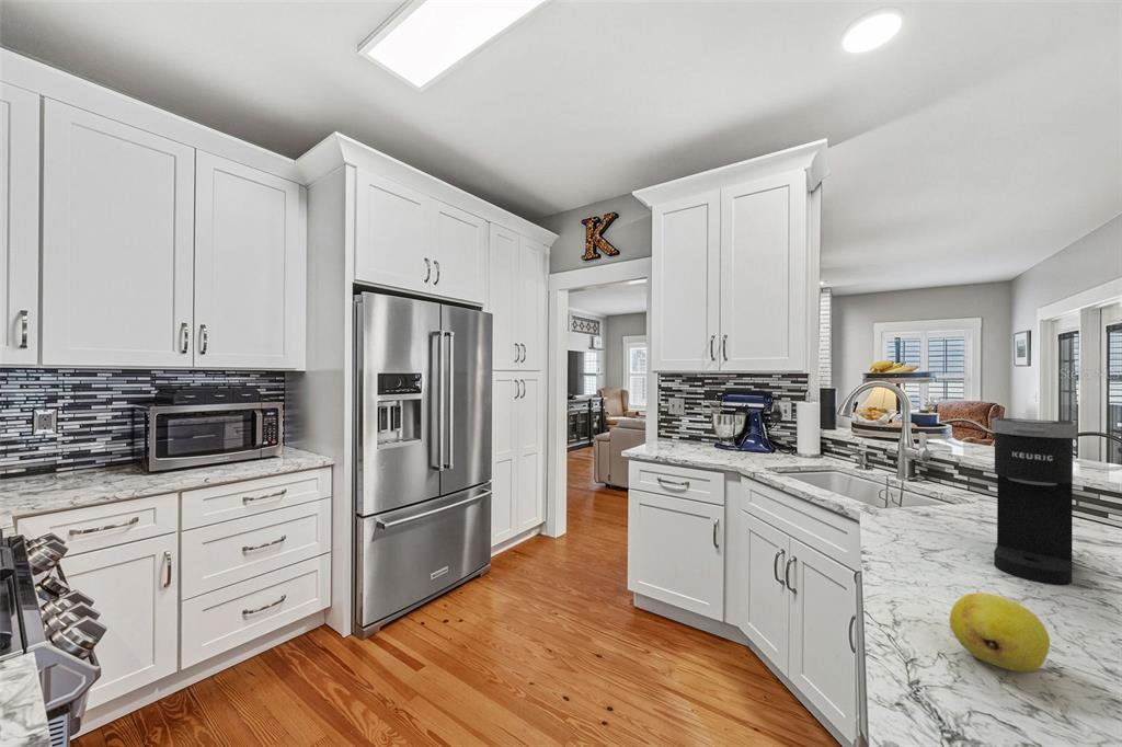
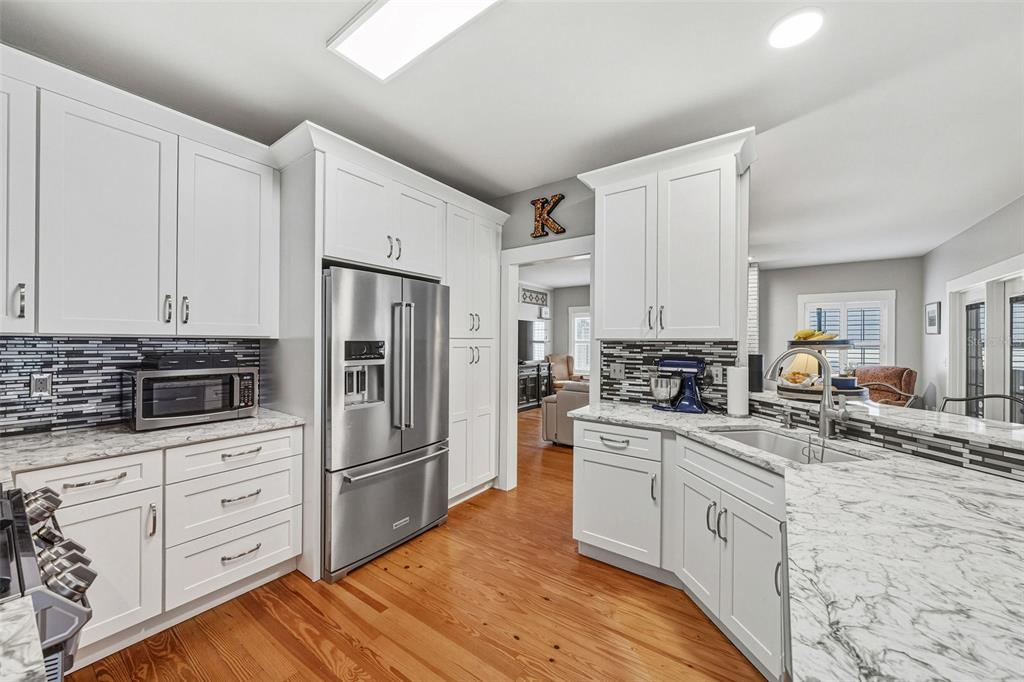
- coffee maker [991,416,1077,586]
- fruit [948,591,1051,674]
